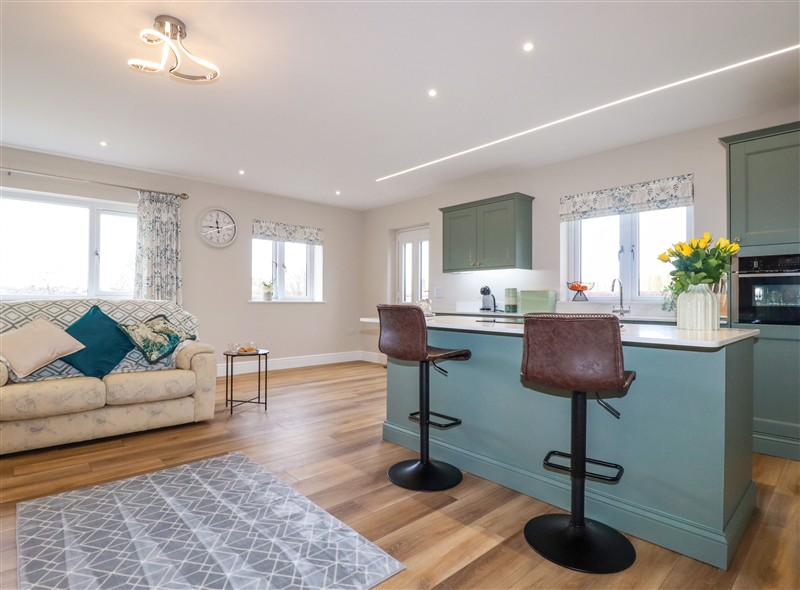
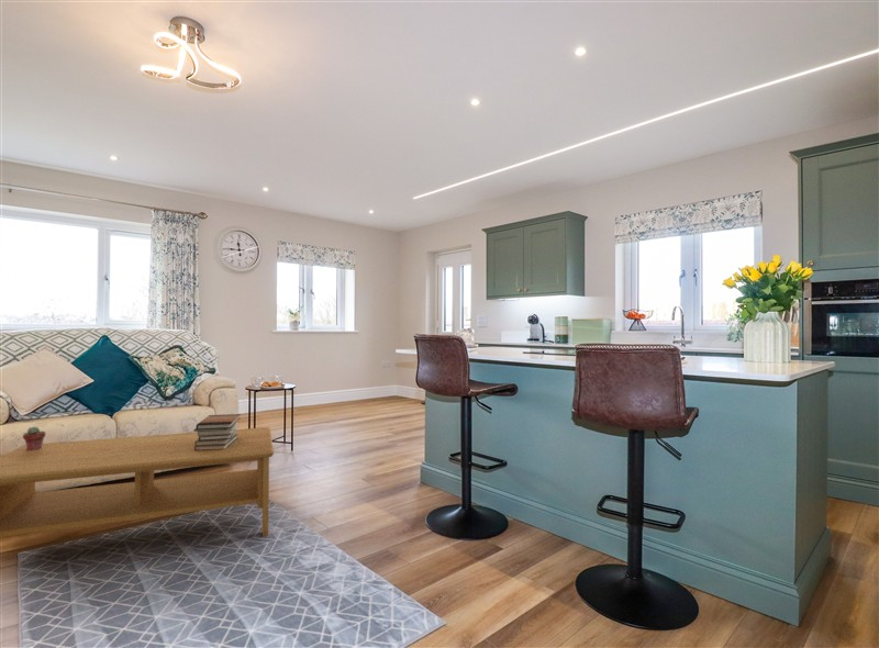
+ coffee table [0,426,275,538]
+ book stack [193,413,242,450]
+ potted succulent [22,426,46,450]
